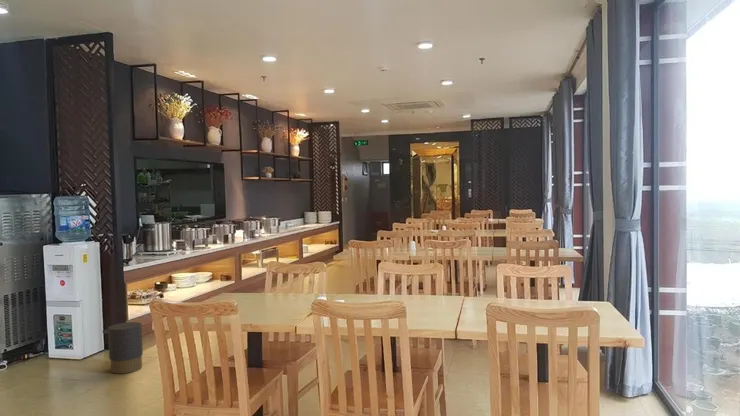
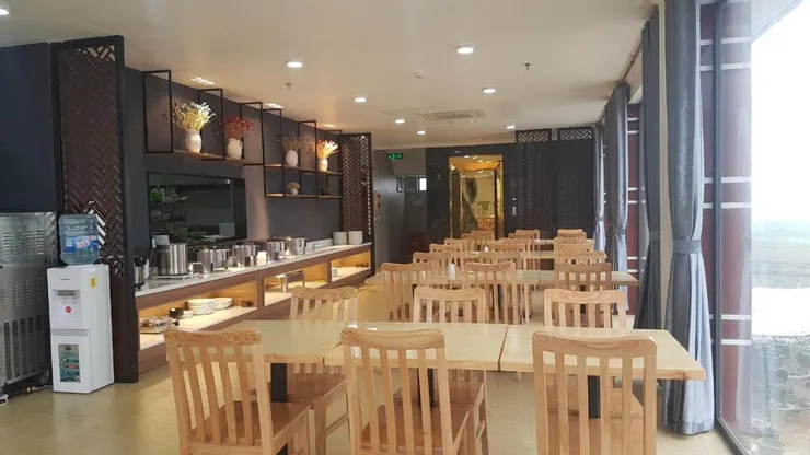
- trash can [101,321,144,374]
